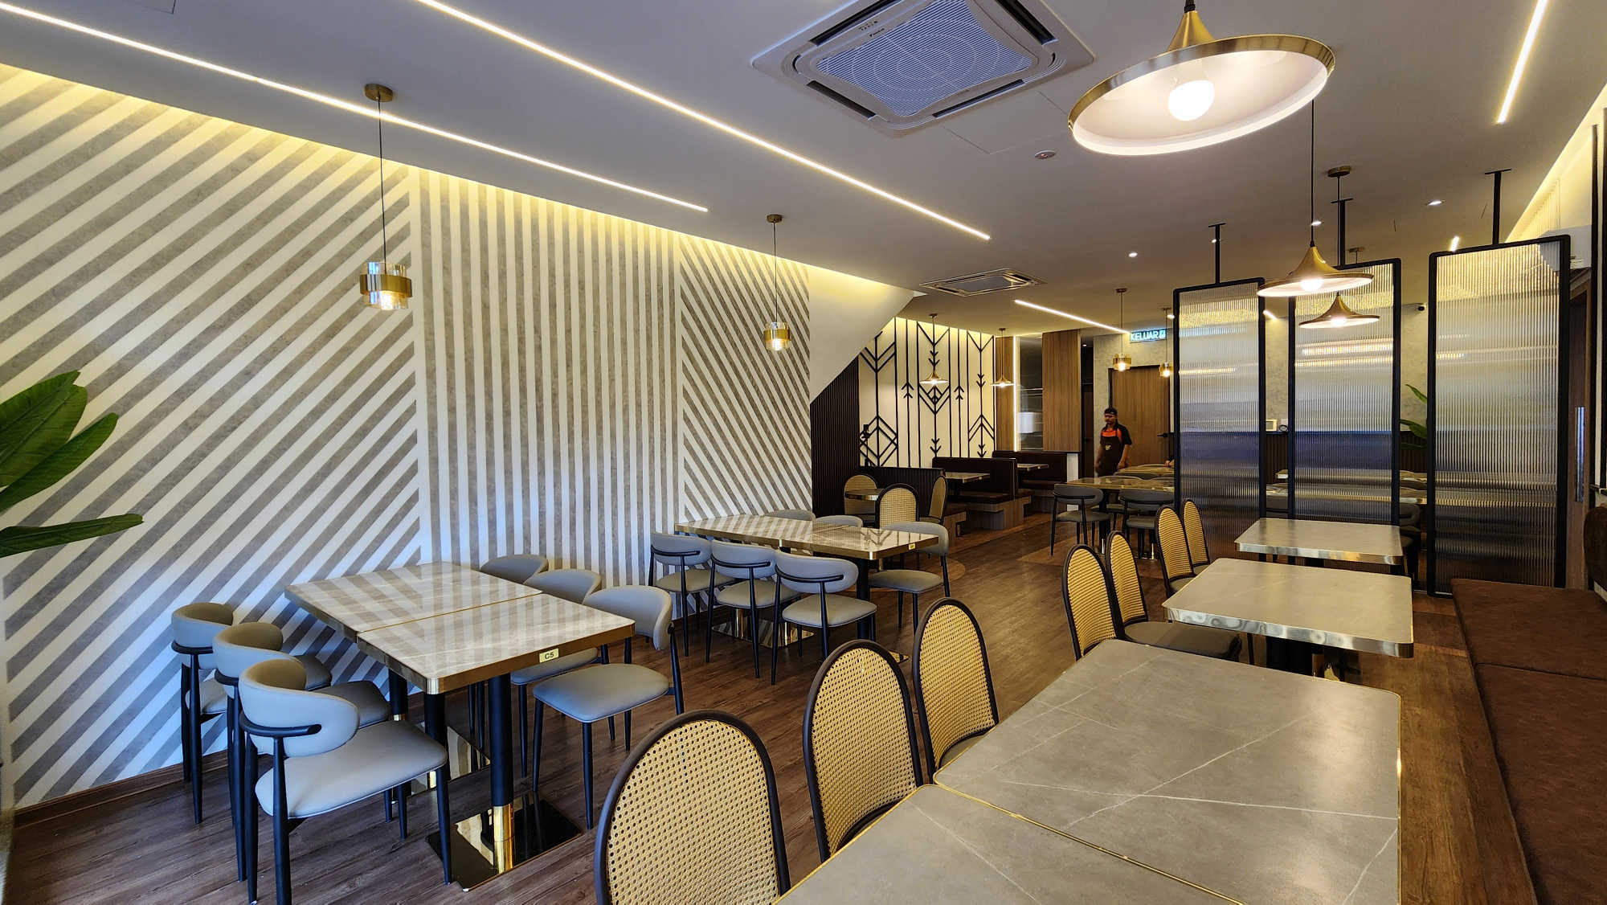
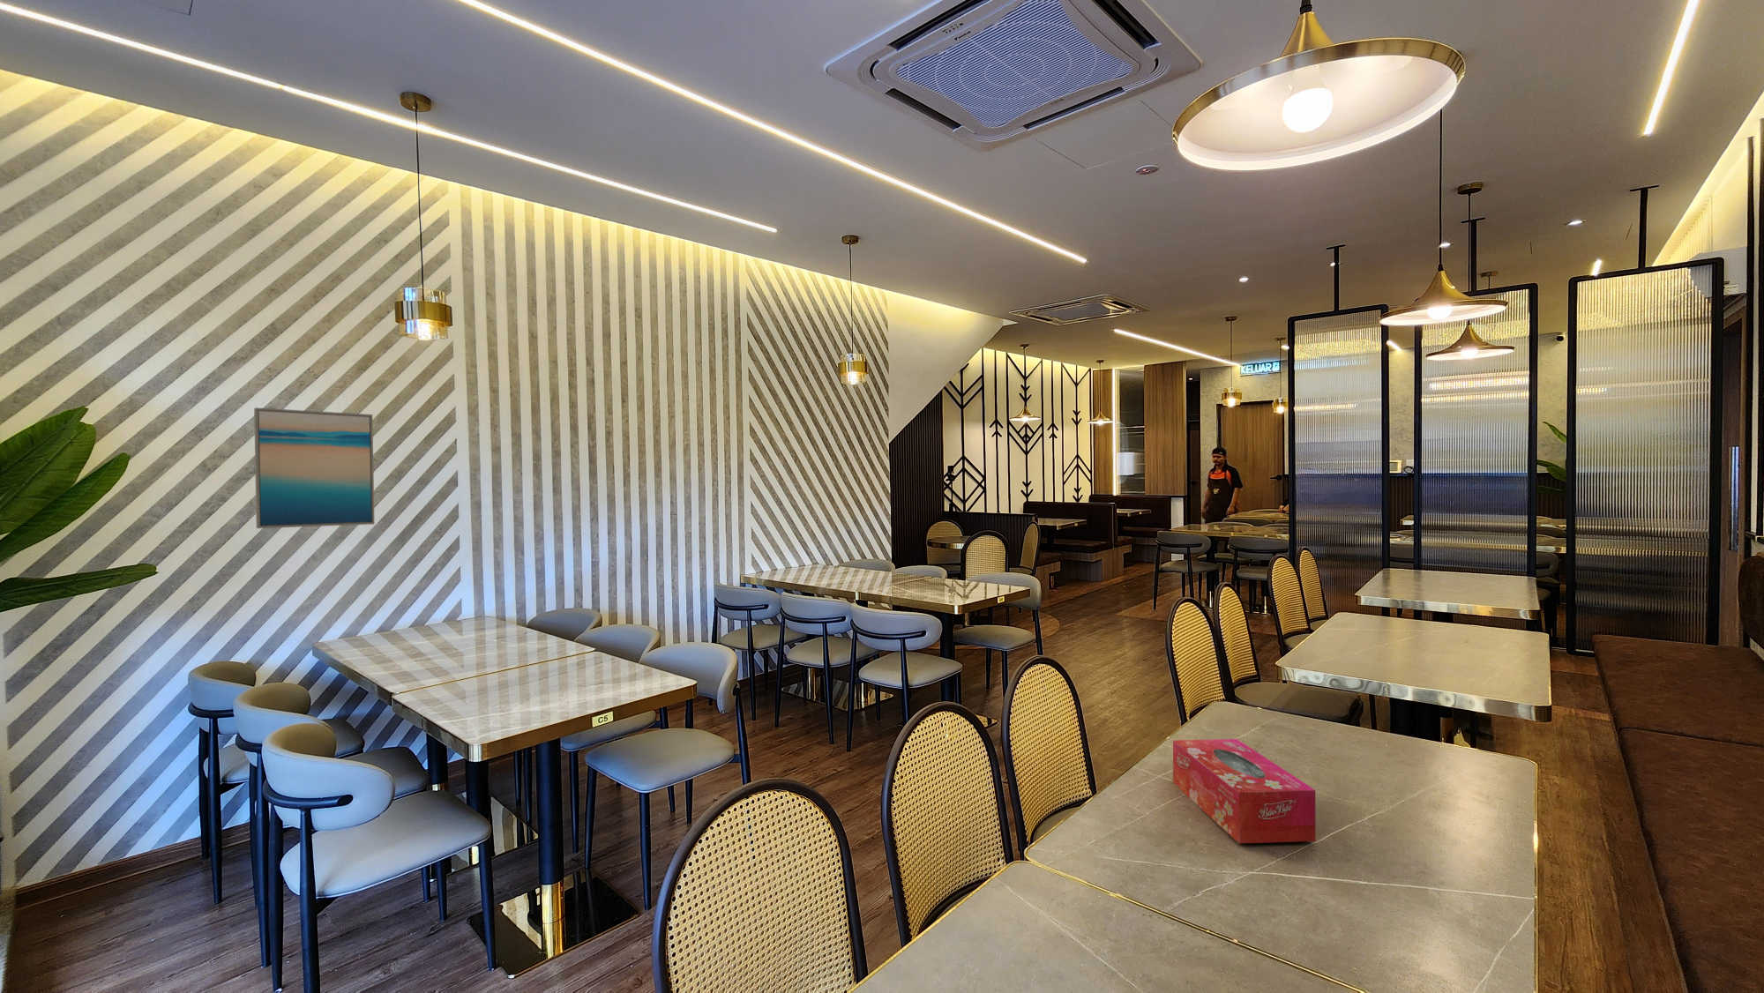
+ wall art [253,407,376,529]
+ tissue box [1173,739,1316,844]
